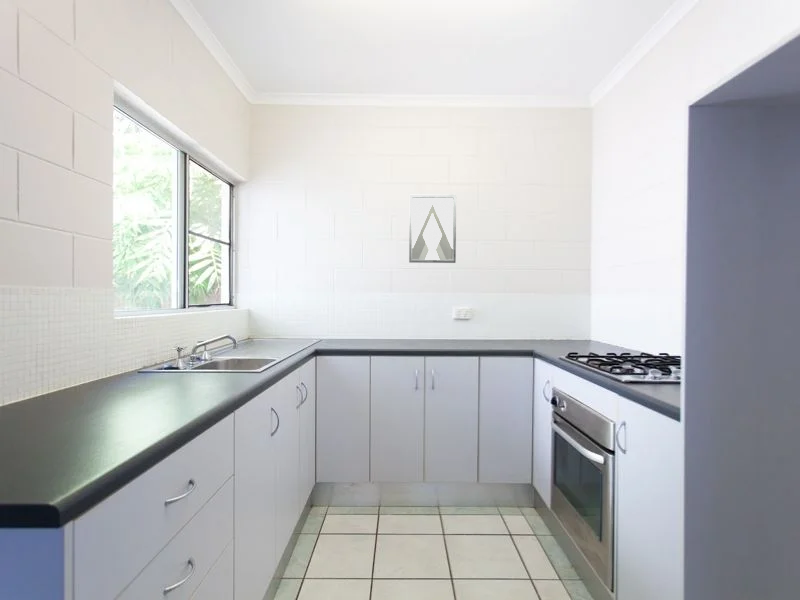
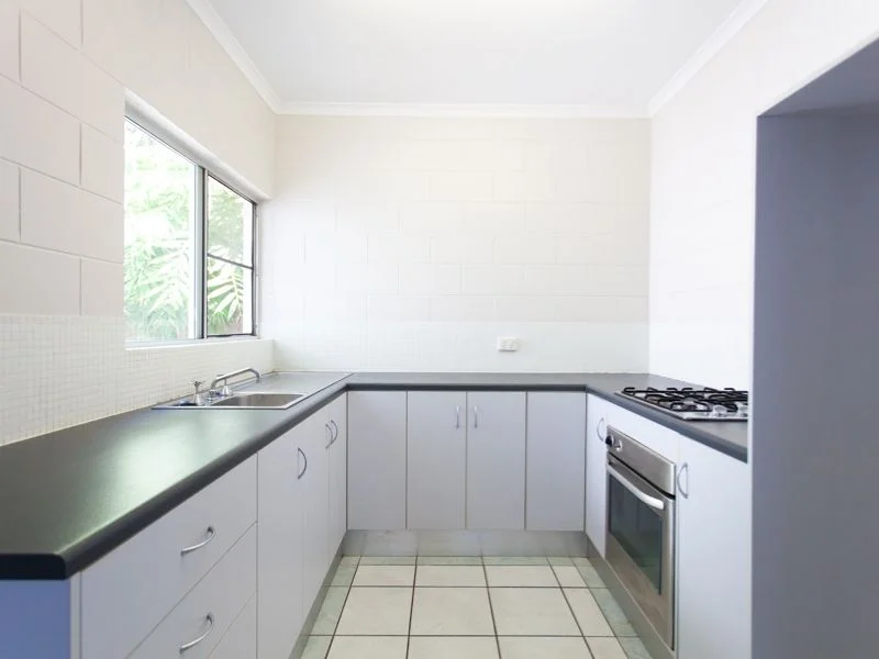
- wall art [408,194,457,264]
